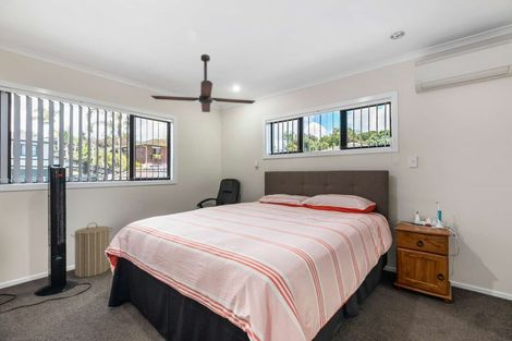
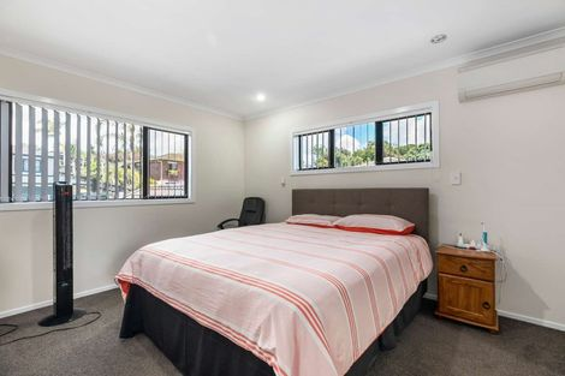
- laundry hamper [70,221,113,279]
- ceiling fan [150,53,256,113]
